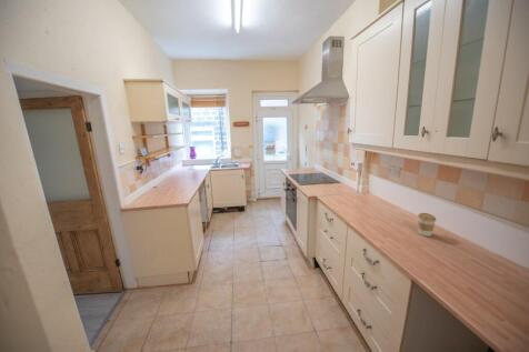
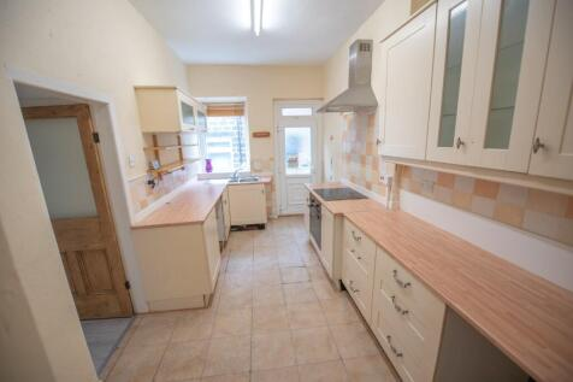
- coffee cup [417,212,437,238]
